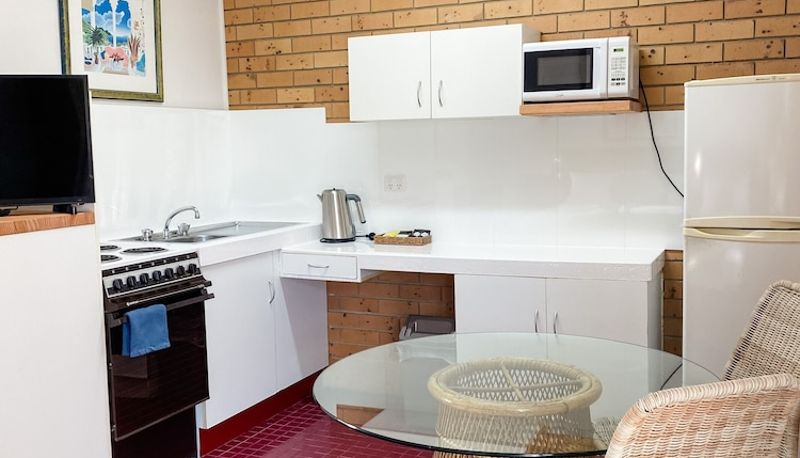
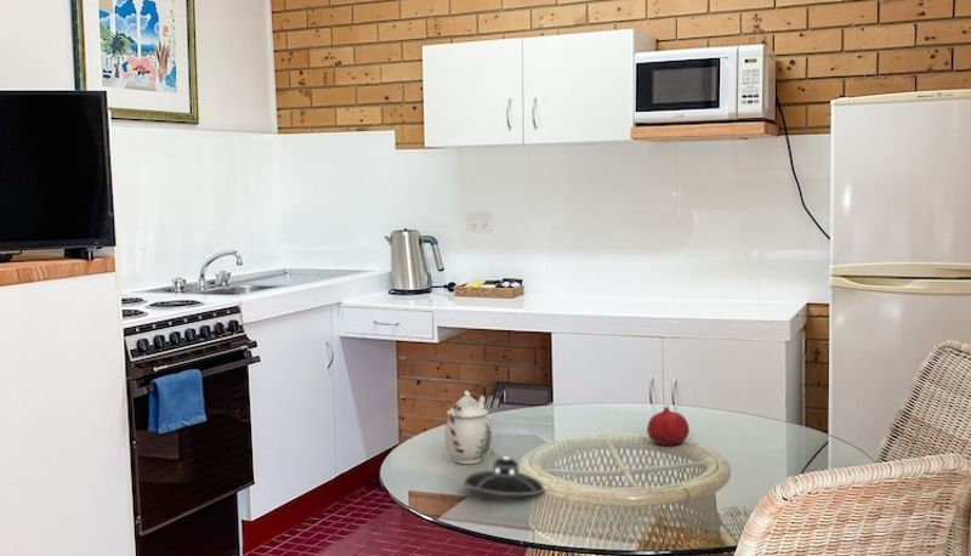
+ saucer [462,455,546,497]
+ teapot [443,390,493,465]
+ fruit [646,404,691,447]
